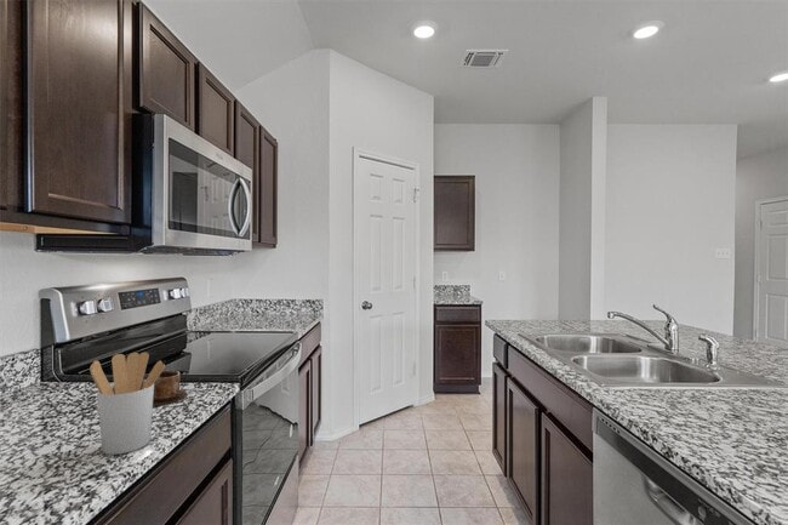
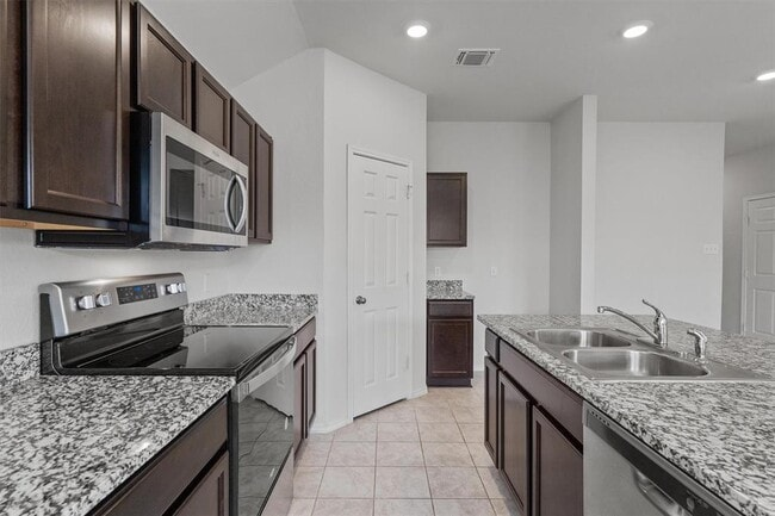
- utensil holder [88,352,166,456]
- mug [153,370,189,406]
